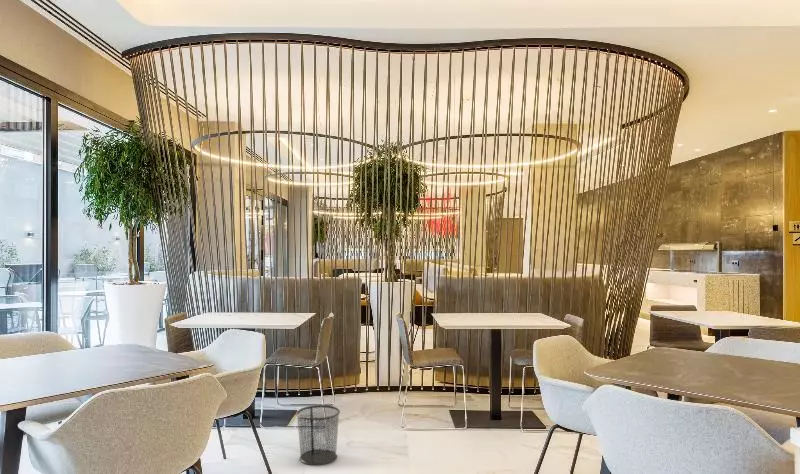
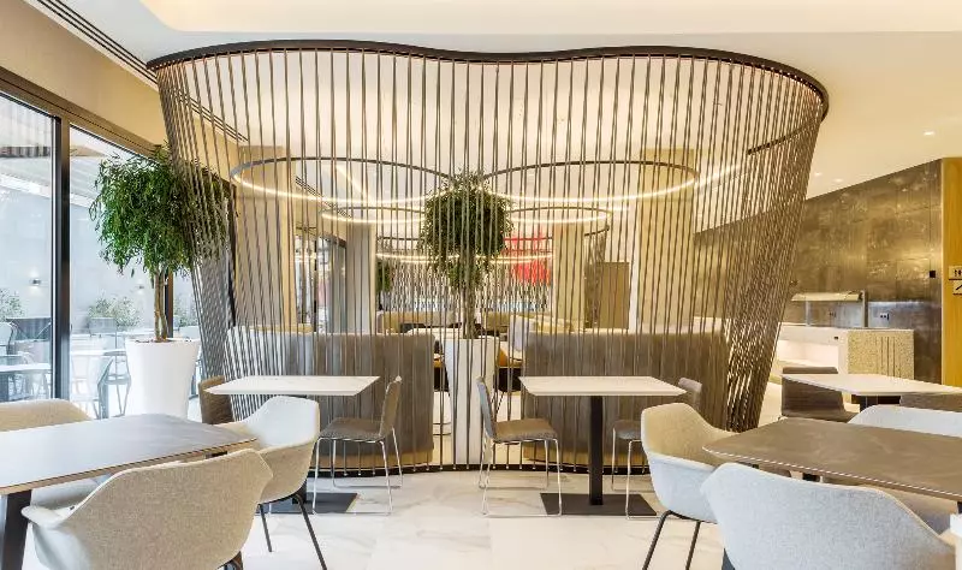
- waste bin [295,404,341,466]
